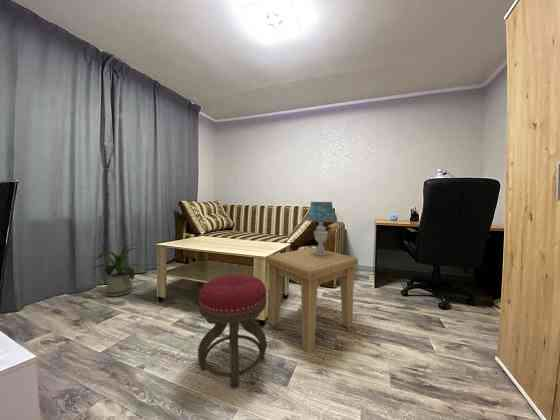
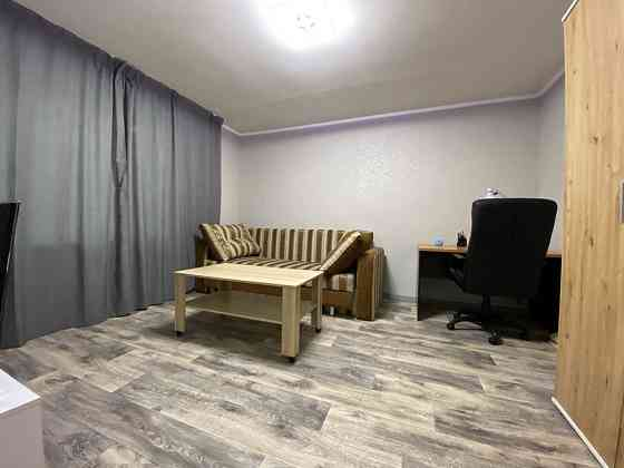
- stool [197,273,268,389]
- table lamp [304,201,338,256]
- house plant [84,243,149,298]
- side table [266,247,359,354]
